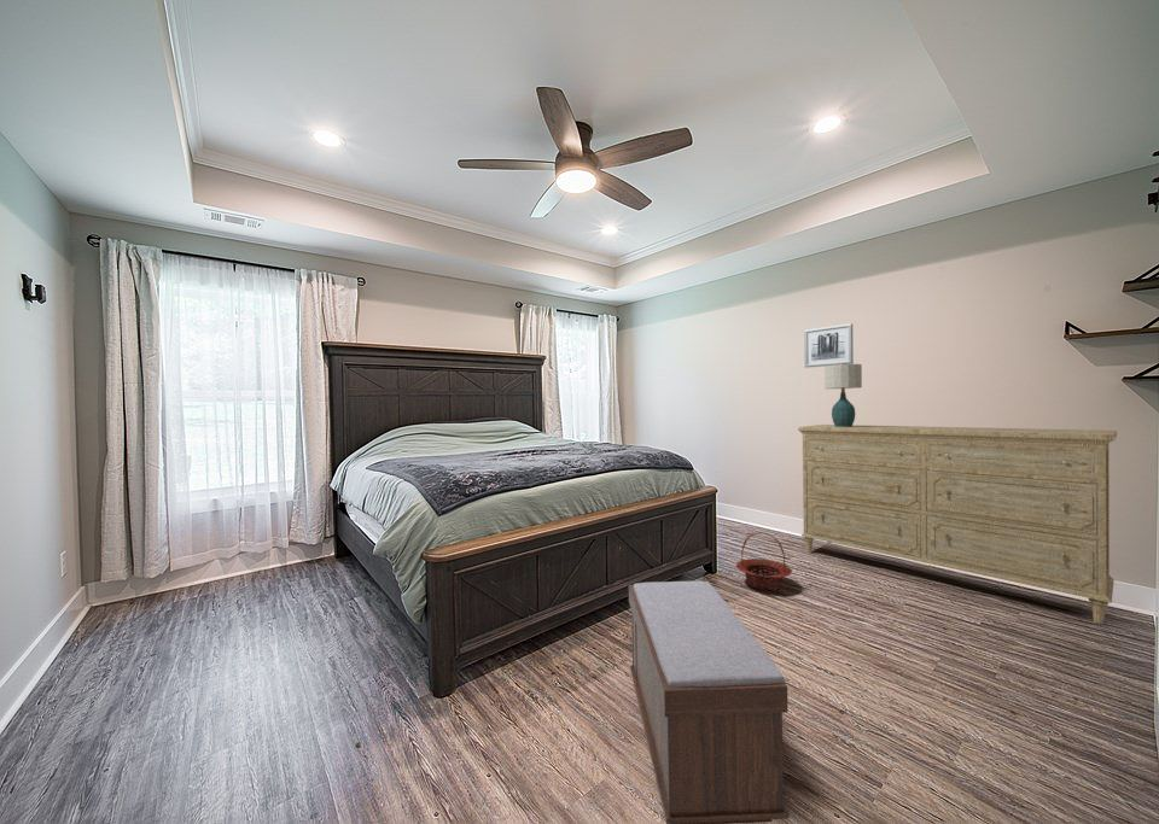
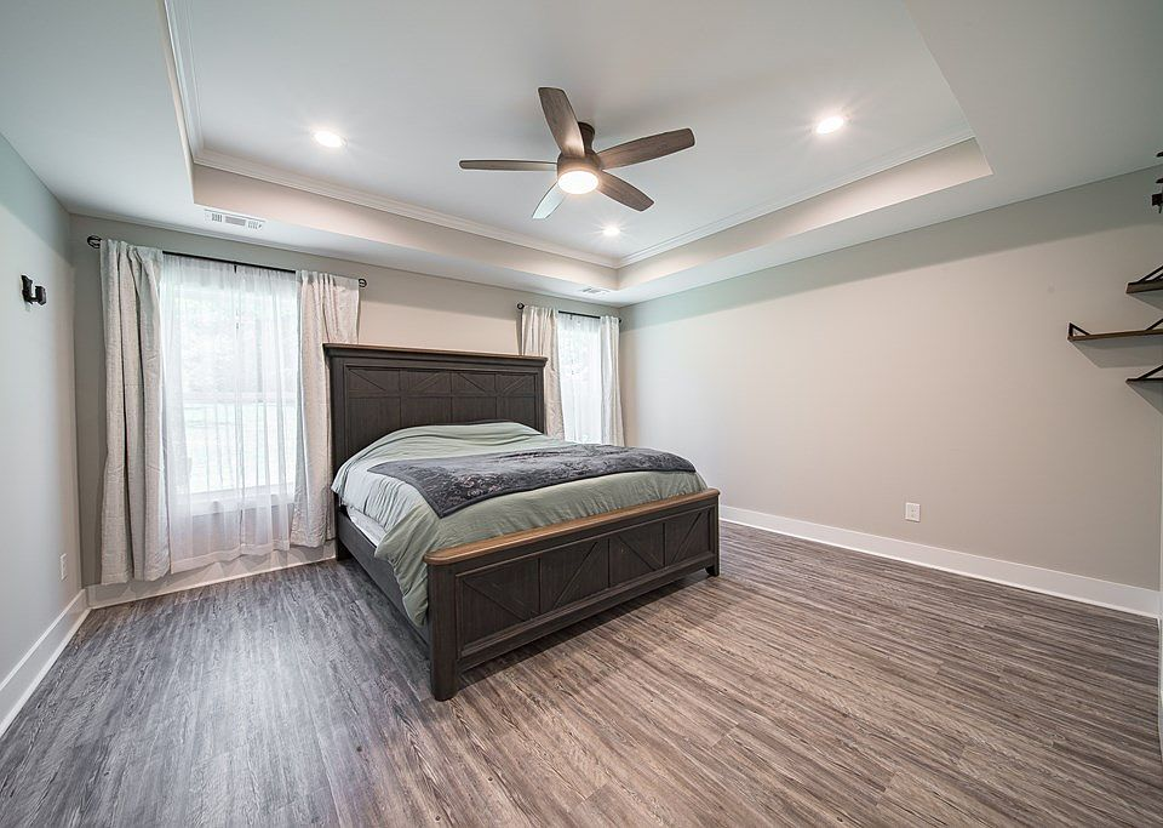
- wall art [803,323,855,369]
- table lamp [823,363,863,427]
- bench [628,580,791,824]
- basket [735,531,793,591]
- dresser [797,423,1118,625]
